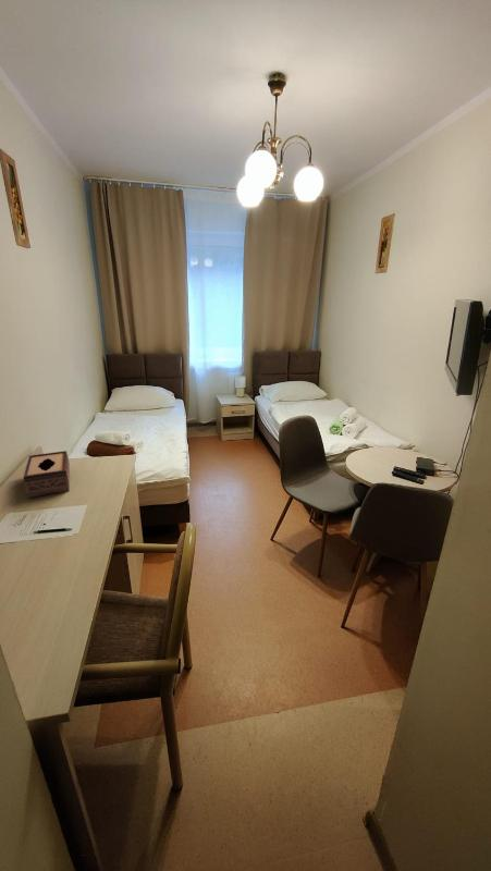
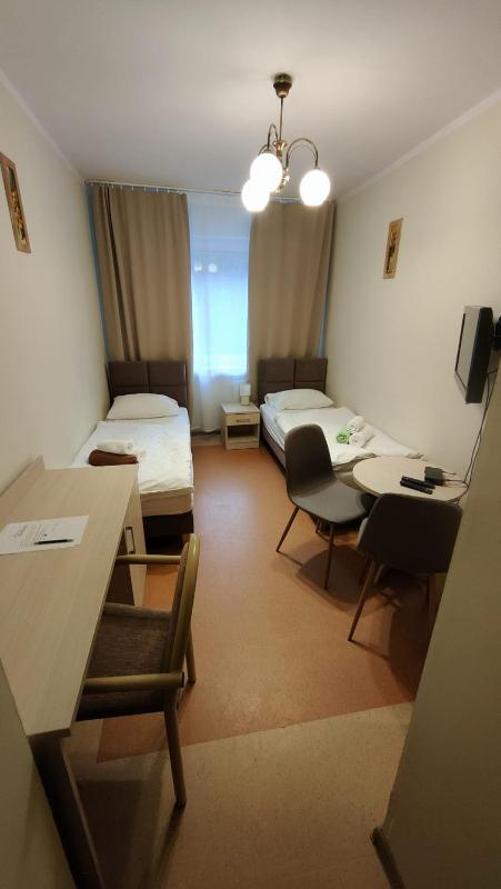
- tissue box [23,450,71,499]
